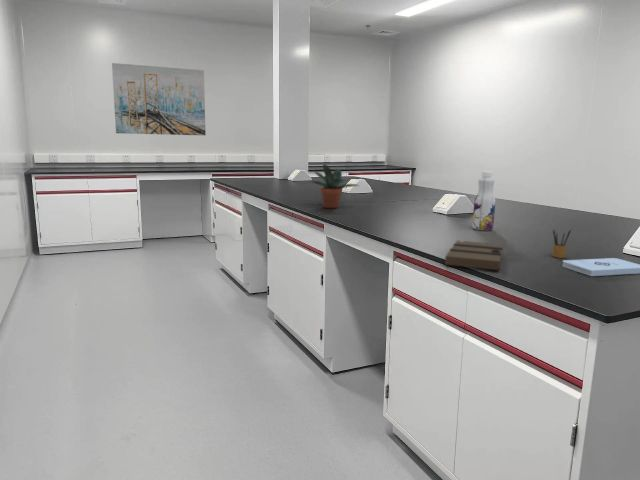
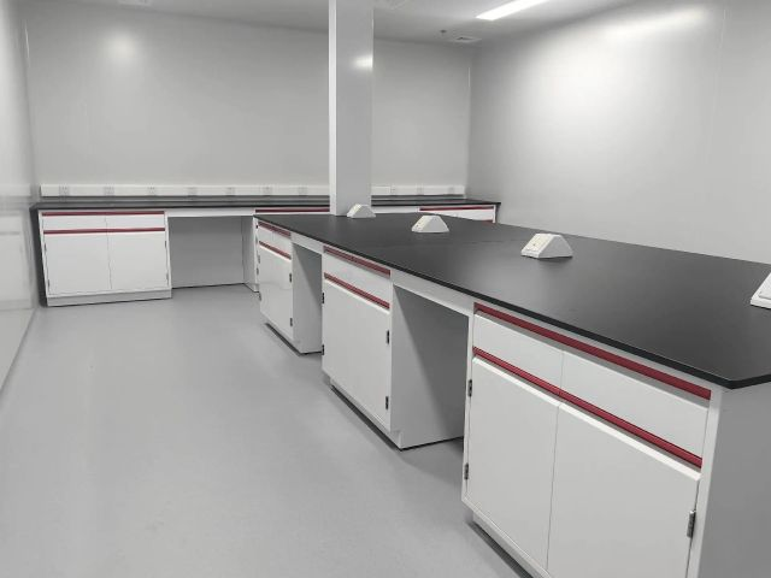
- pencil box [551,227,574,259]
- potted plant [307,163,360,209]
- beverage bottle [472,170,496,231]
- wall art [111,62,206,136]
- notepad [561,257,640,277]
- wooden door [444,239,504,271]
